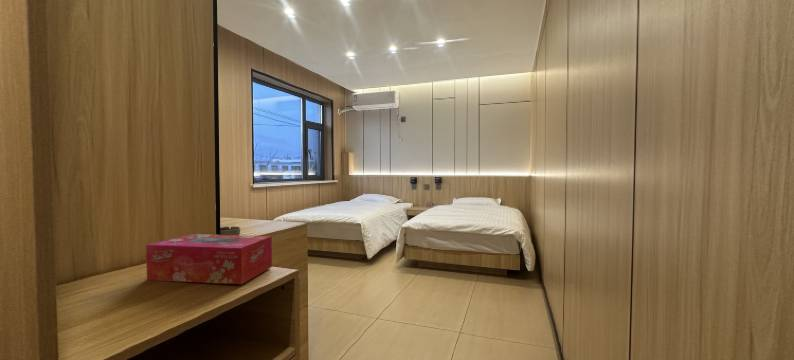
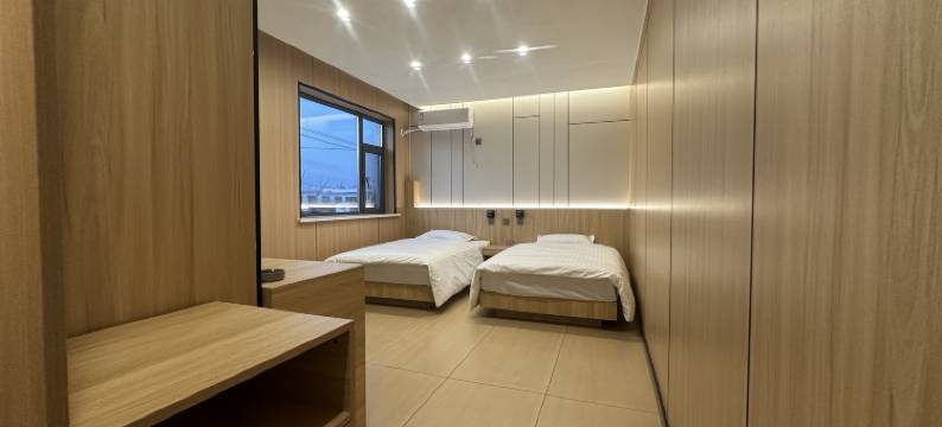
- tissue box [145,233,273,285]
